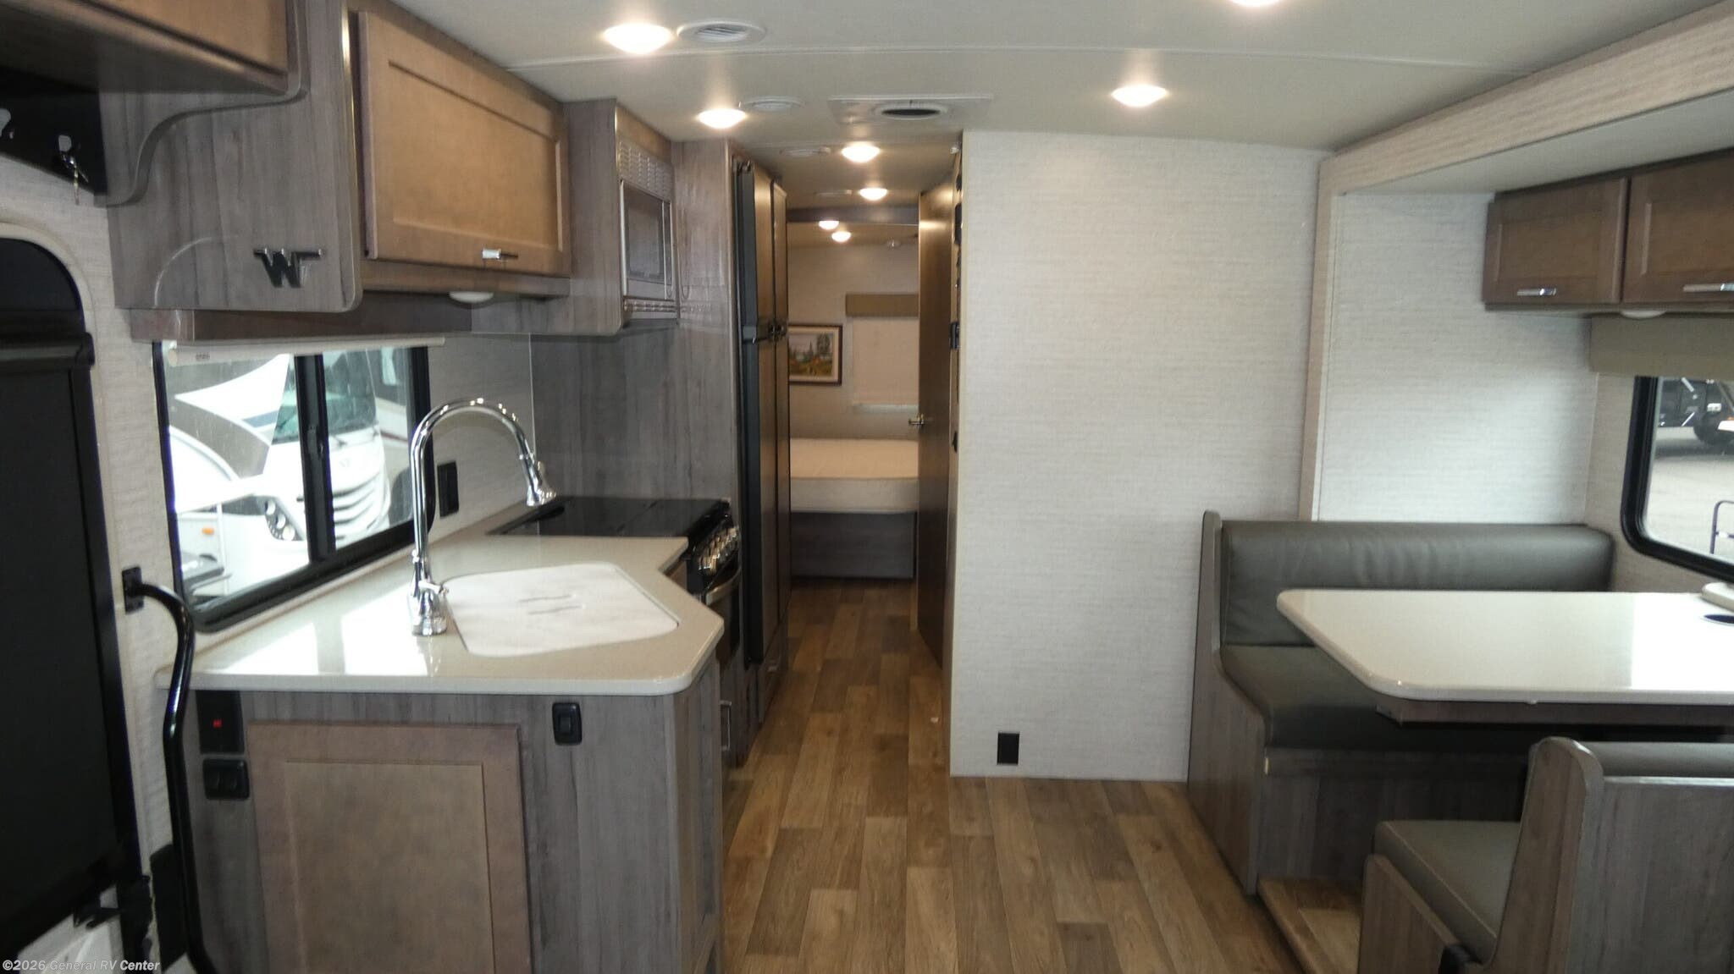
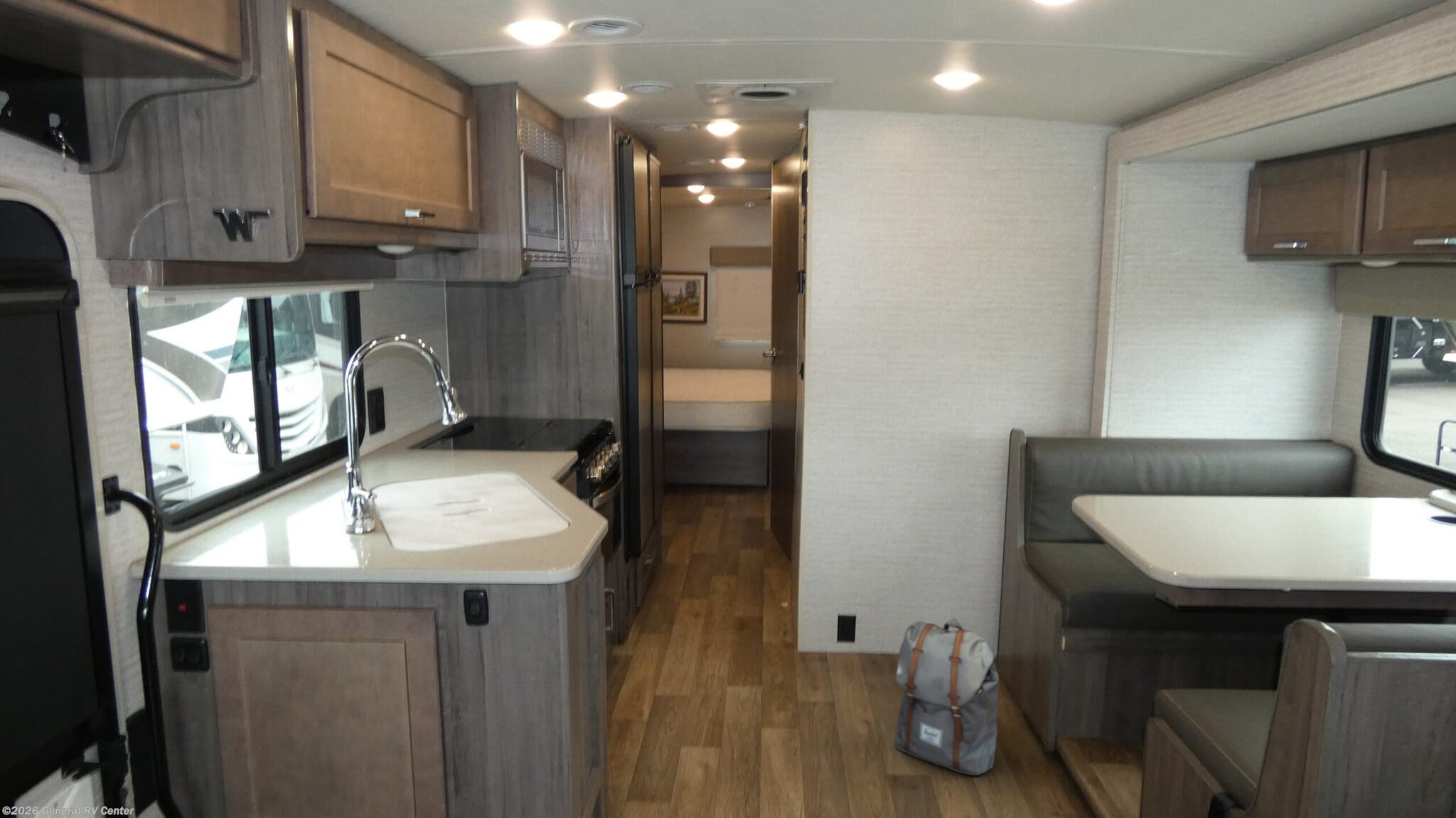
+ backpack [894,618,1000,776]
